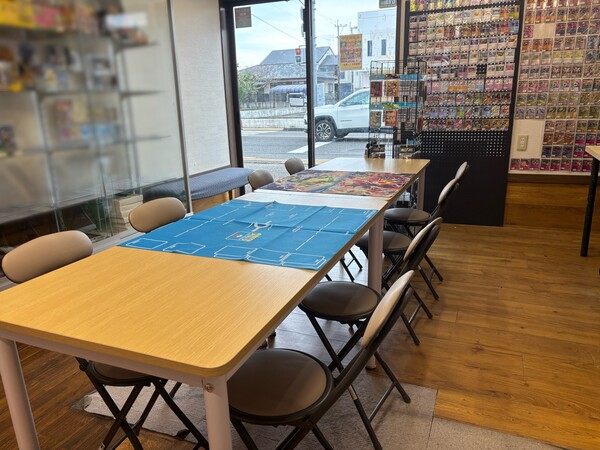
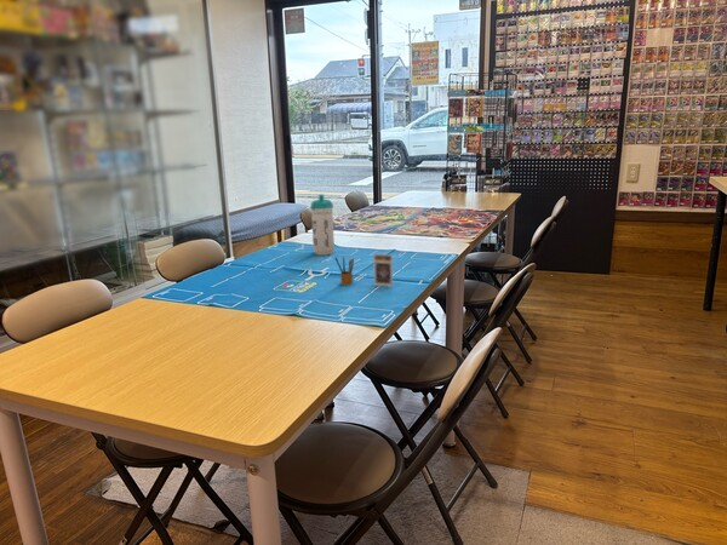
+ pencil box [334,256,356,286]
+ trading card case [372,253,394,287]
+ water bottle [309,194,336,257]
